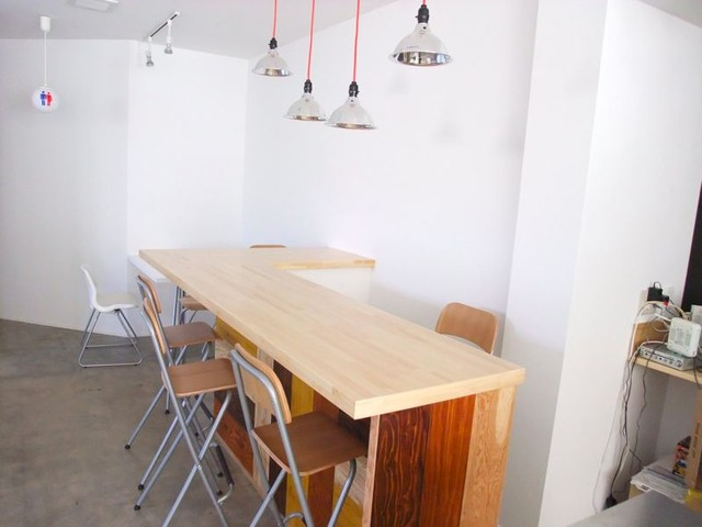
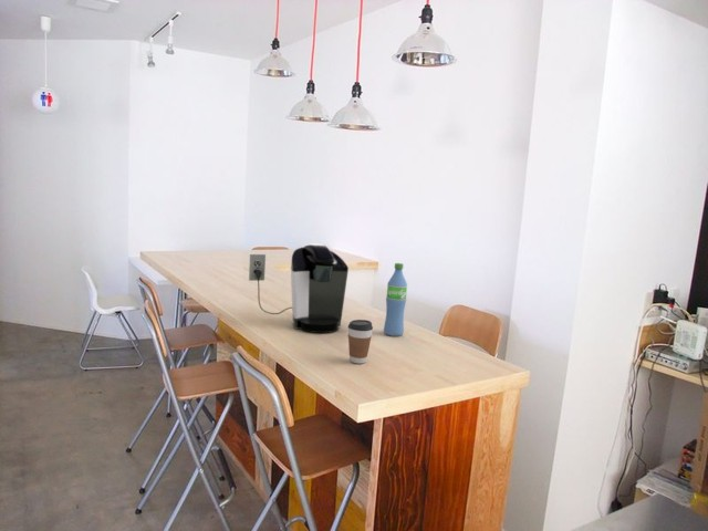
+ coffee cup [347,319,374,365]
+ coffee maker [248,242,350,334]
+ water bottle [383,262,408,337]
